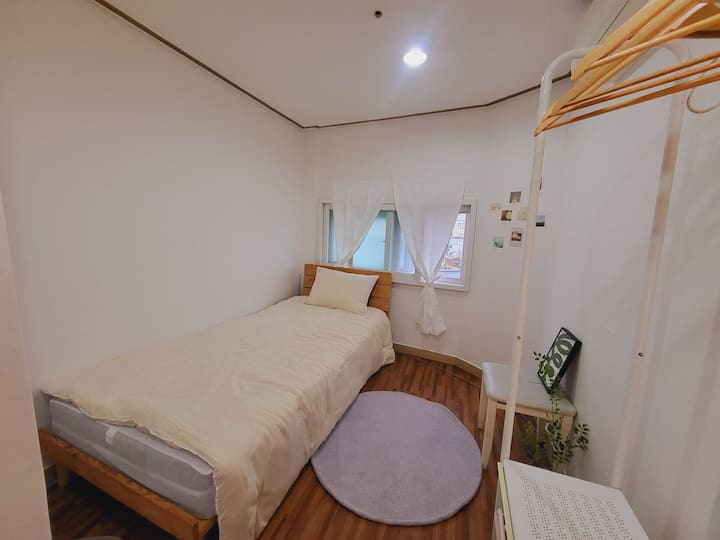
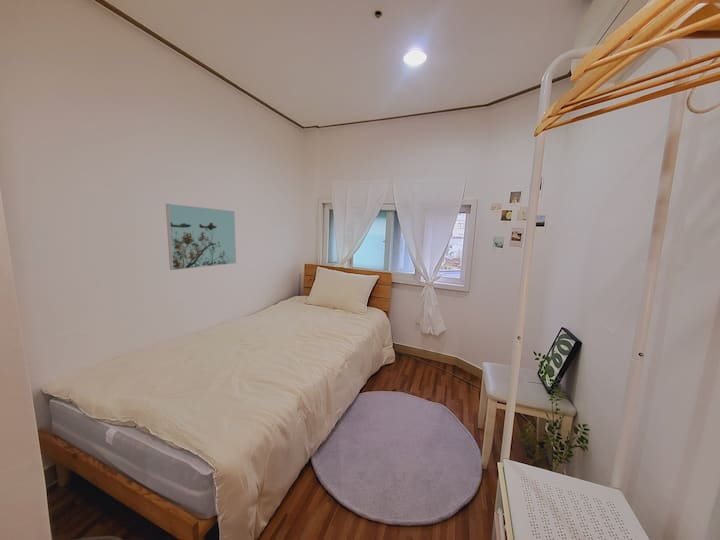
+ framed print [165,203,237,271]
